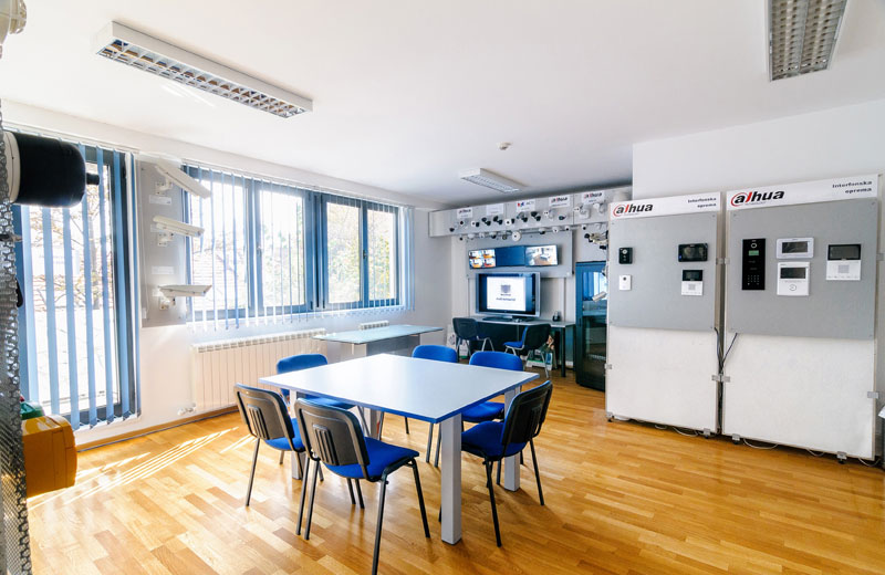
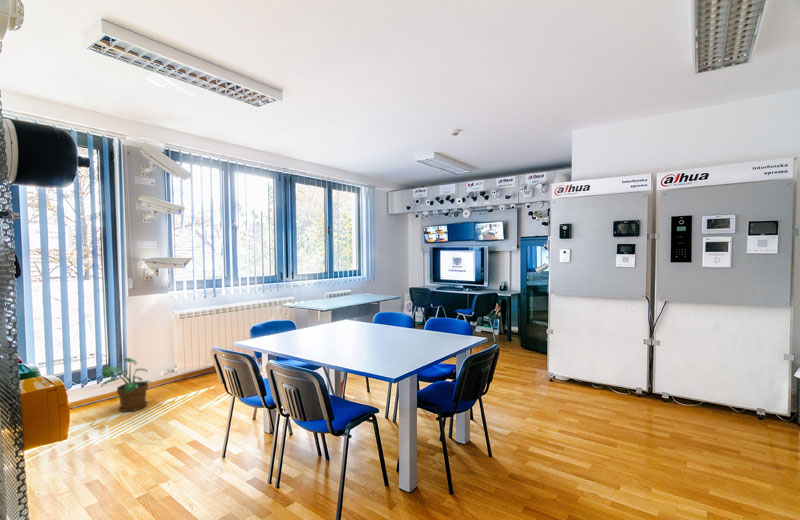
+ potted plant [99,357,152,413]
